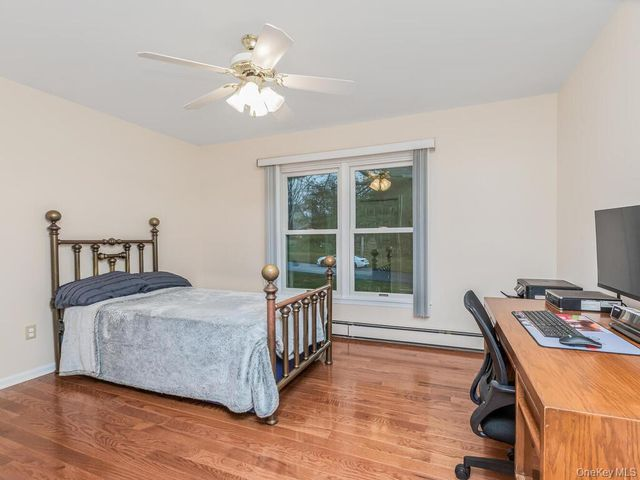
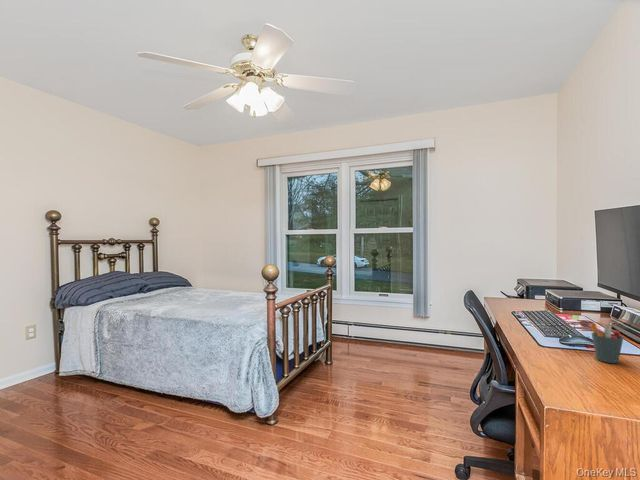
+ pen holder [590,322,624,364]
